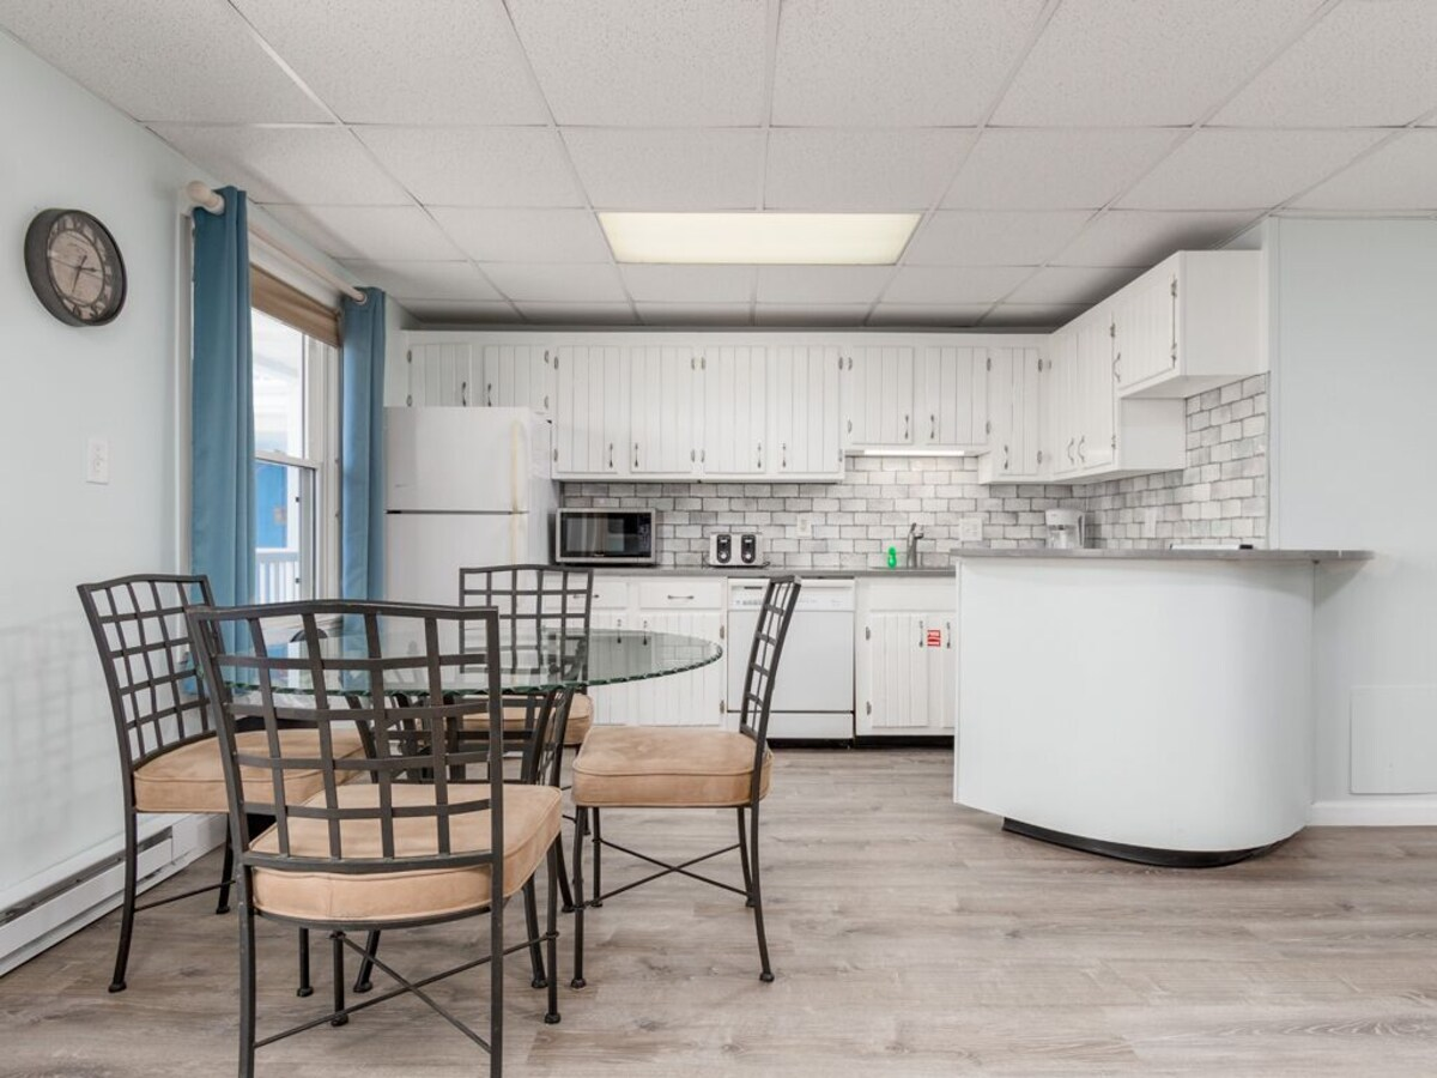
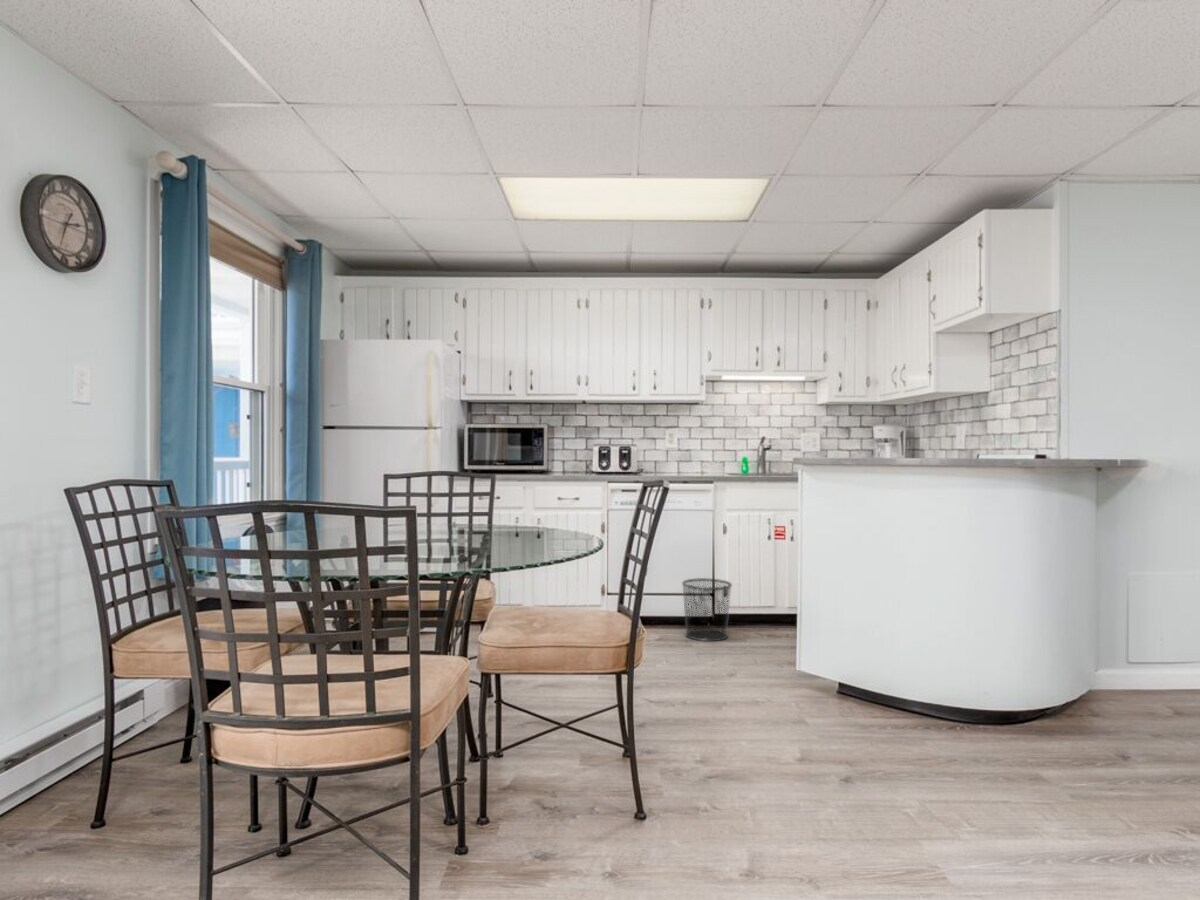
+ trash can [681,577,733,642]
